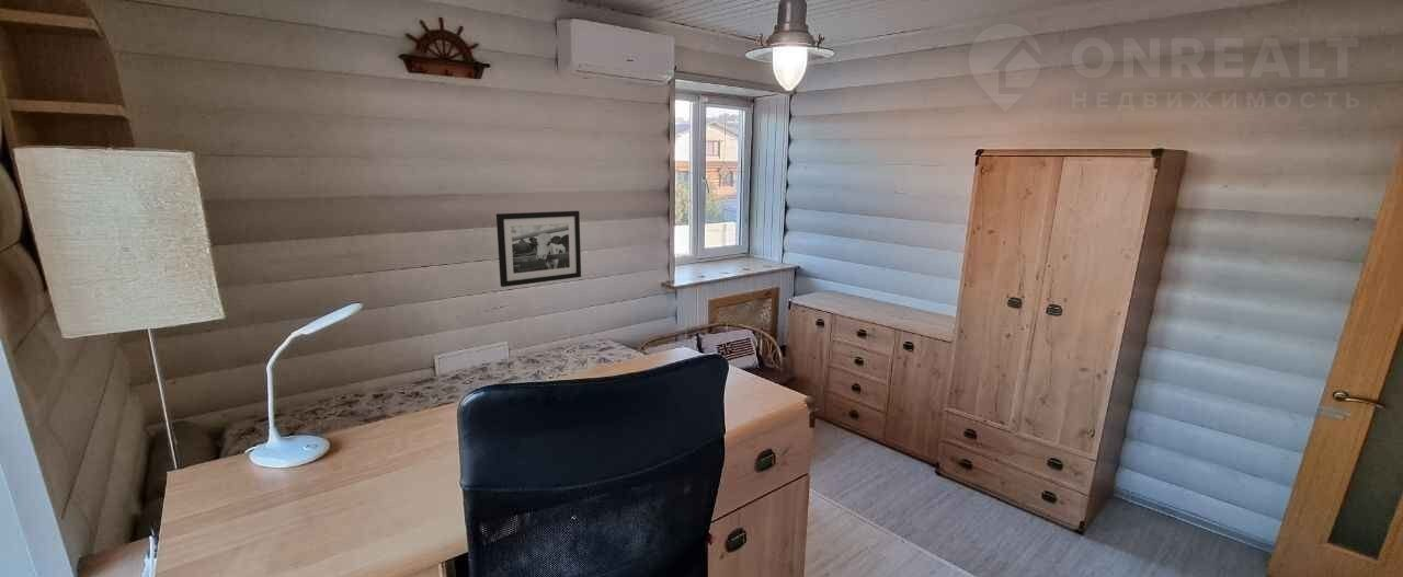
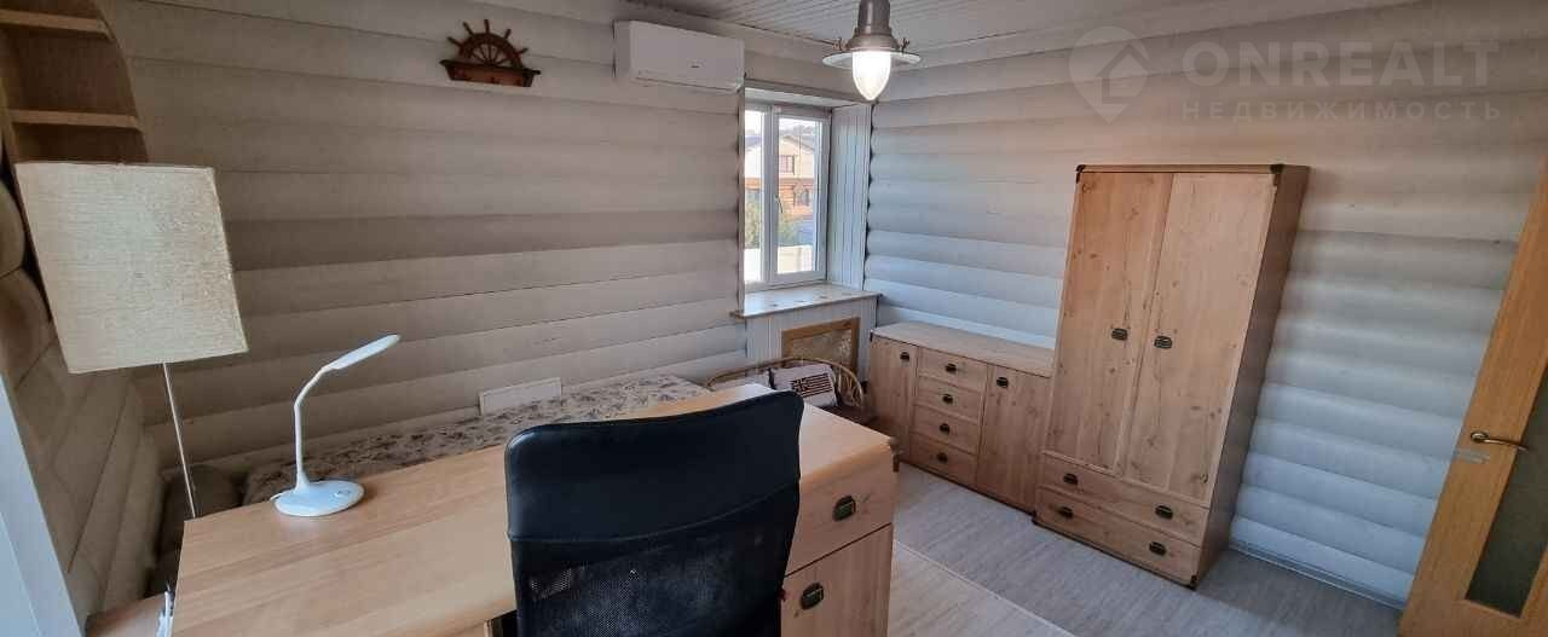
- picture frame [495,210,582,288]
